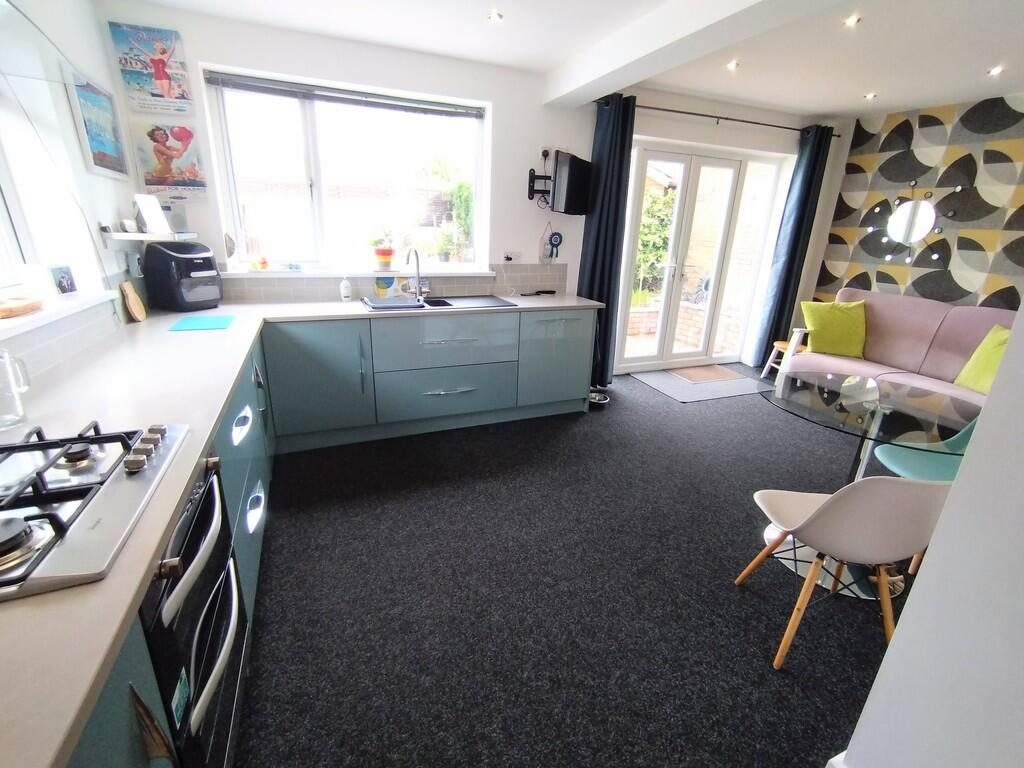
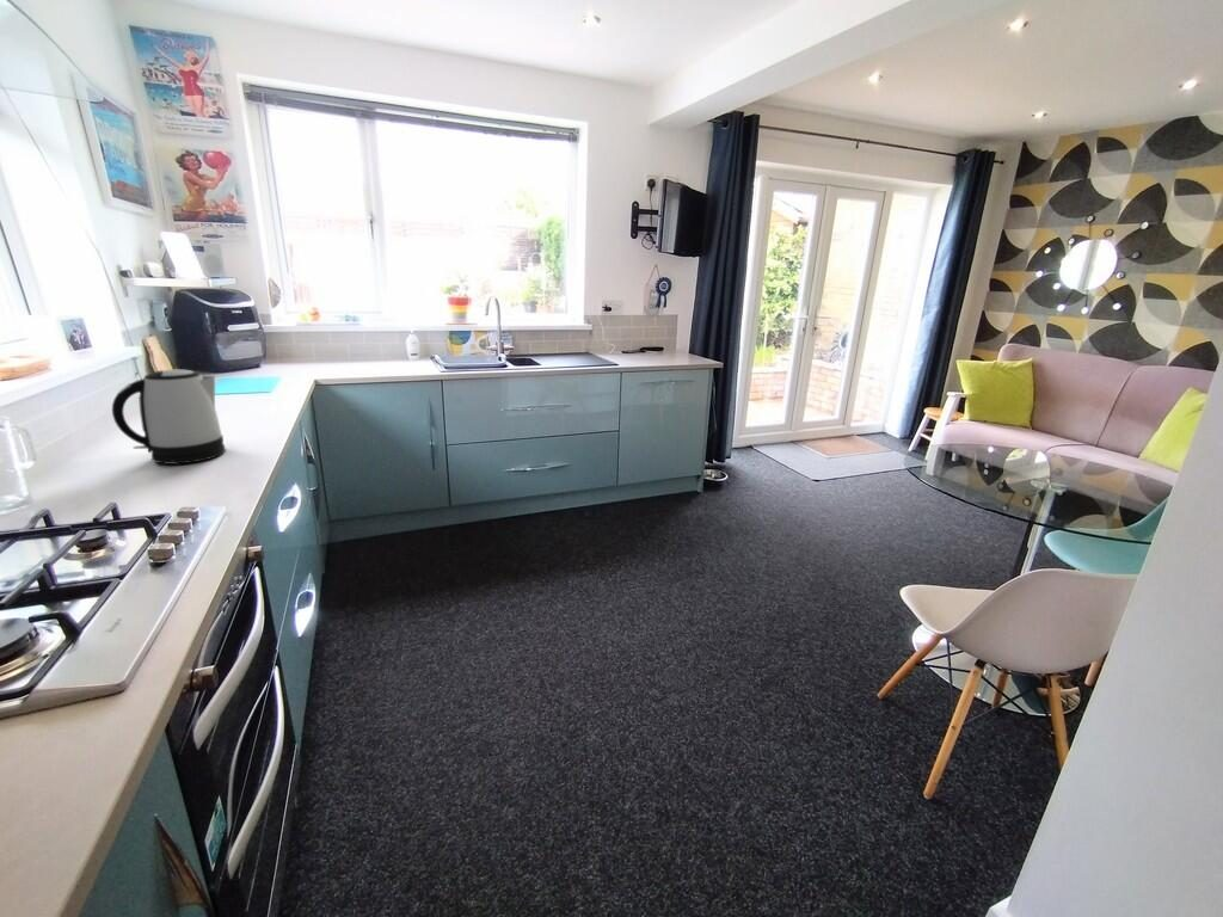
+ kettle [111,368,227,466]
